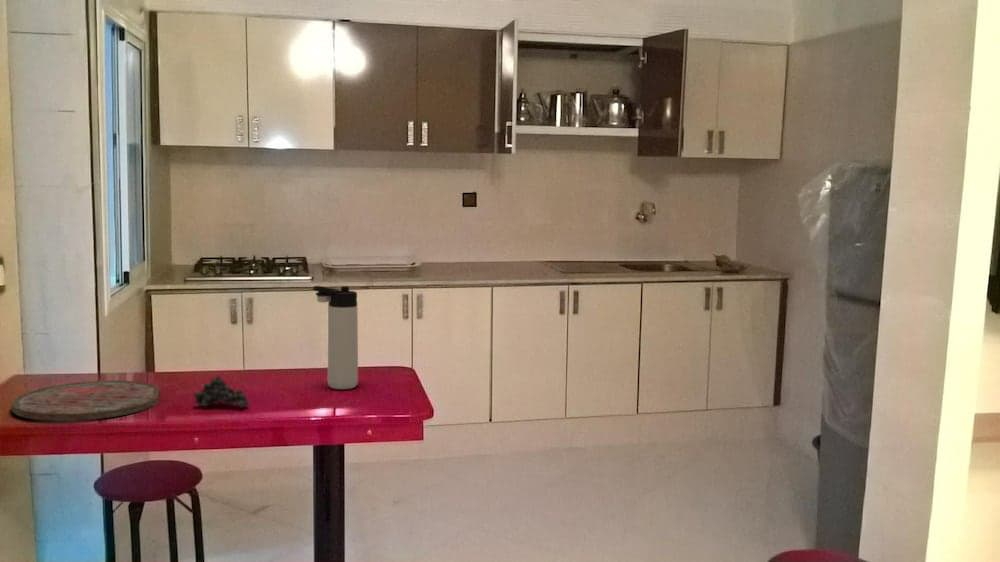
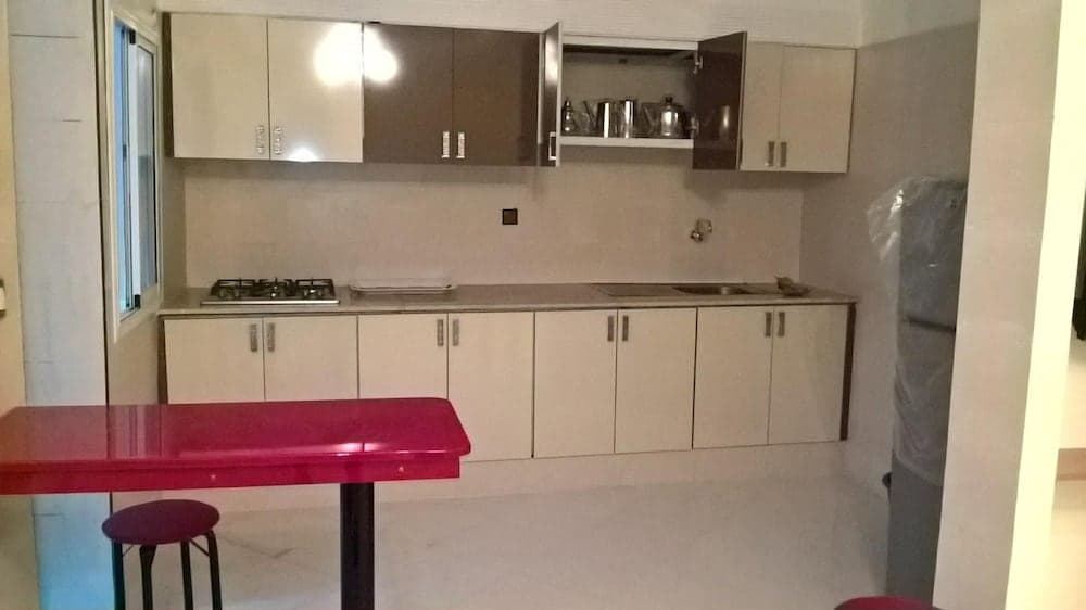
- thermos bottle [312,285,359,390]
- fruit [193,375,251,409]
- cutting board [10,379,160,422]
